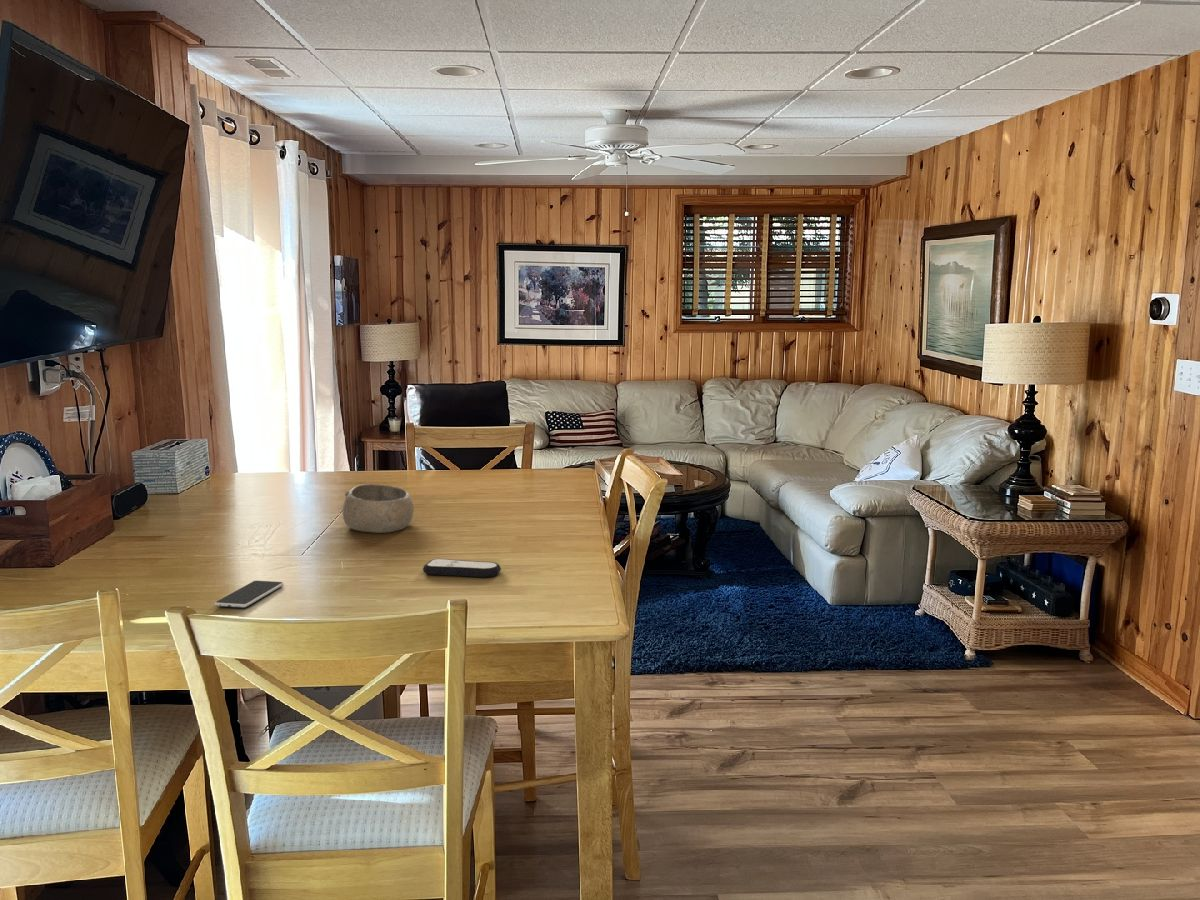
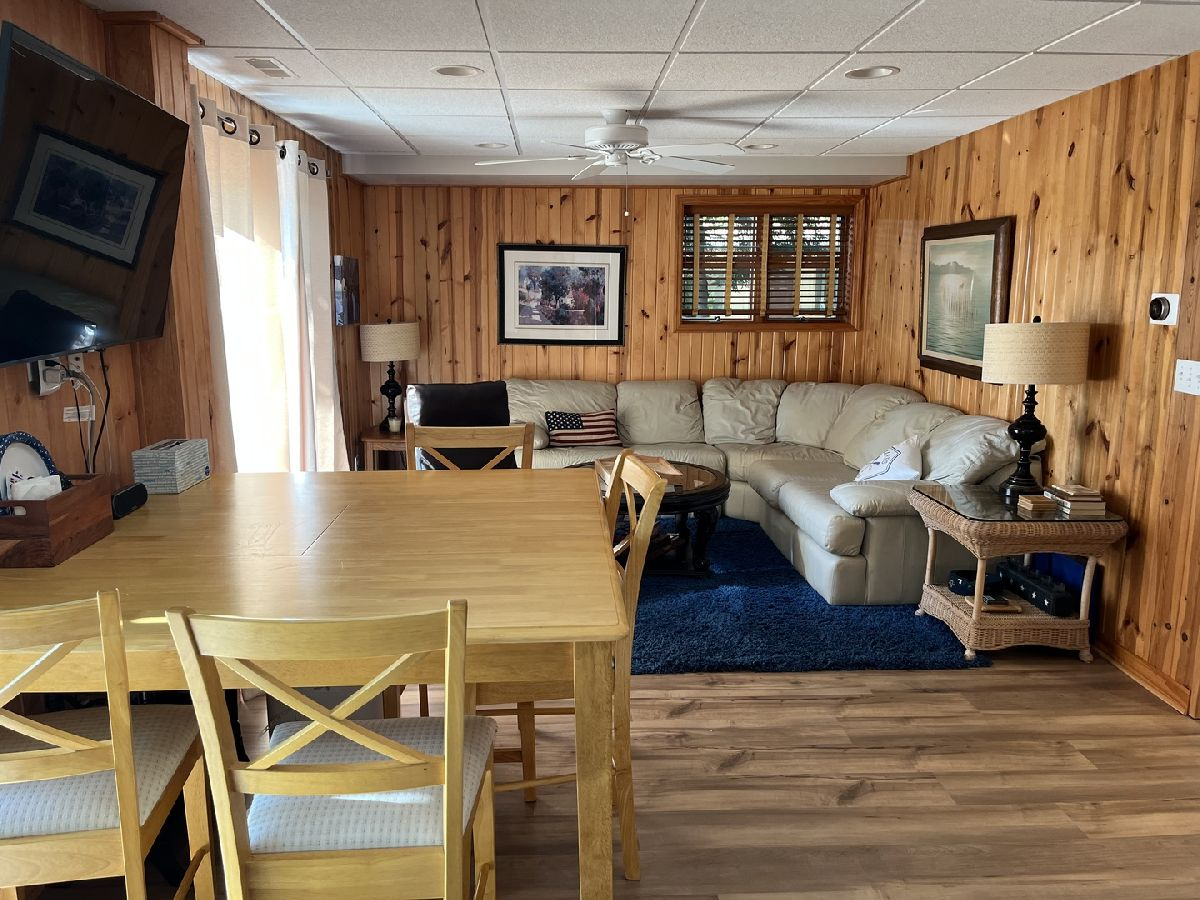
- smartphone [214,580,285,609]
- bowl [342,483,415,534]
- remote control [422,558,502,578]
